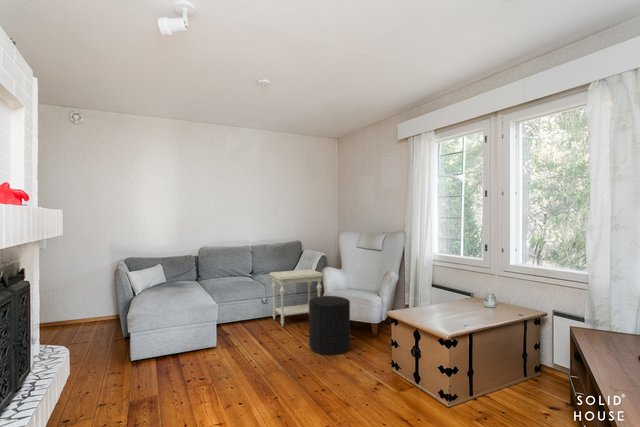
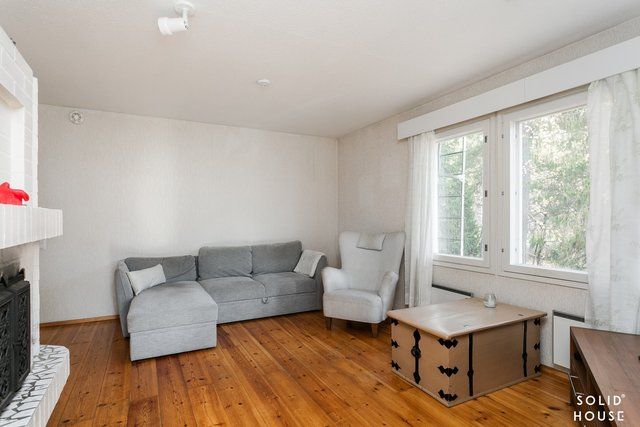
- stool [308,295,351,356]
- side table [269,268,323,328]
